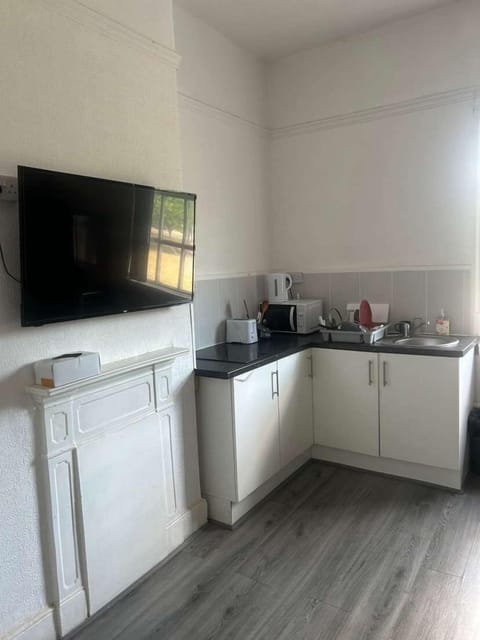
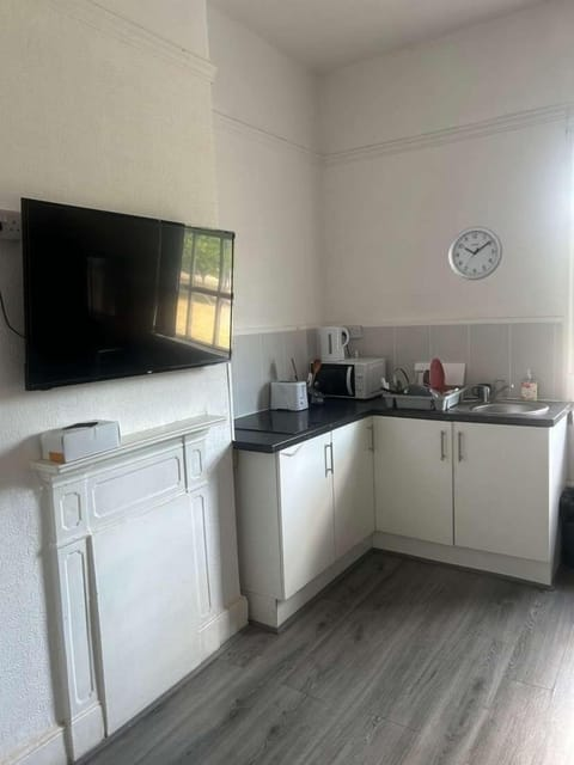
+ wall clock [447,225,503,281]
